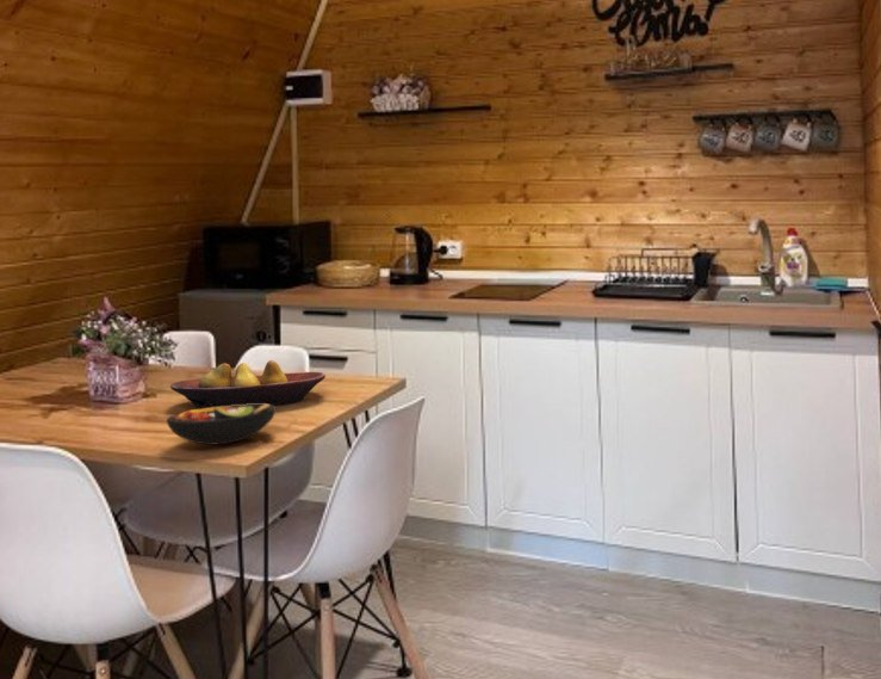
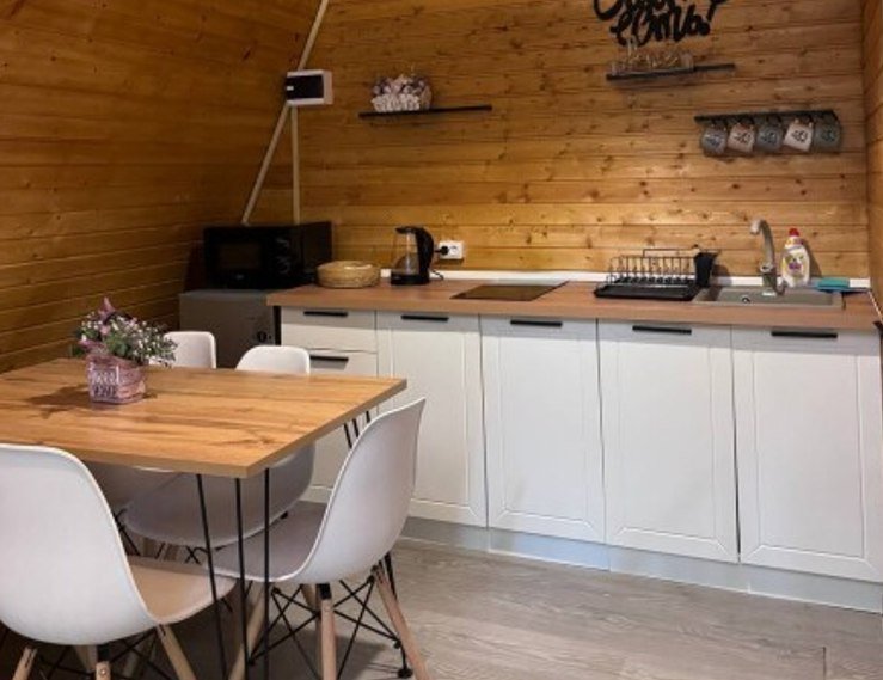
- fruit bowl [169,359,327,409]
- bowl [166,403,278,446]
